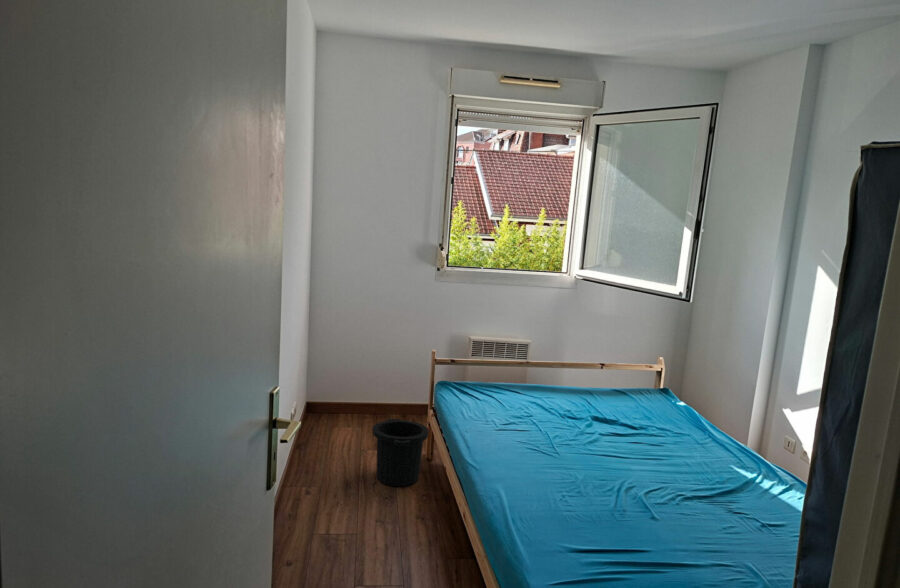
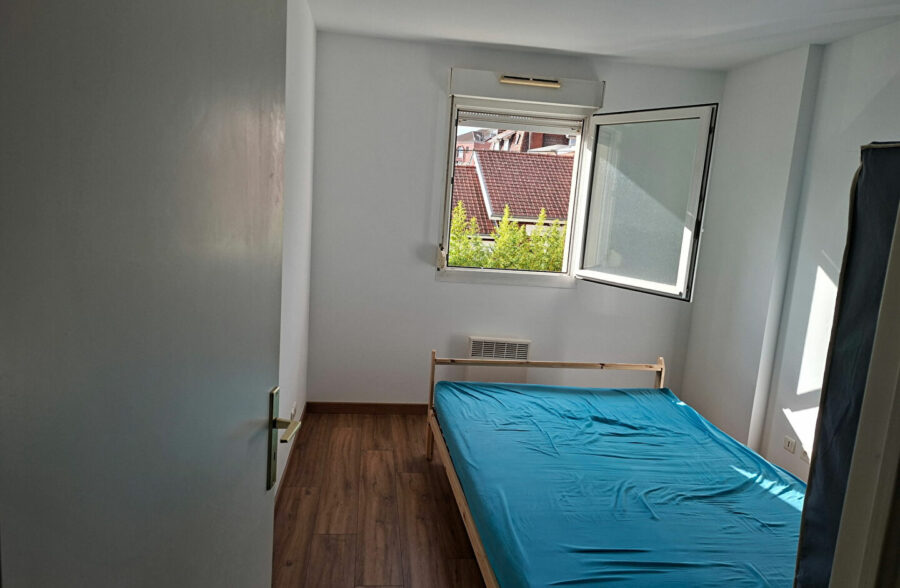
- trash can [372,418,430,487]
